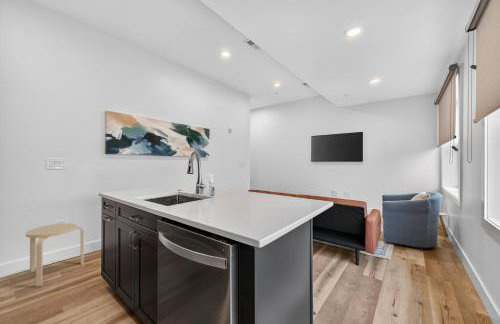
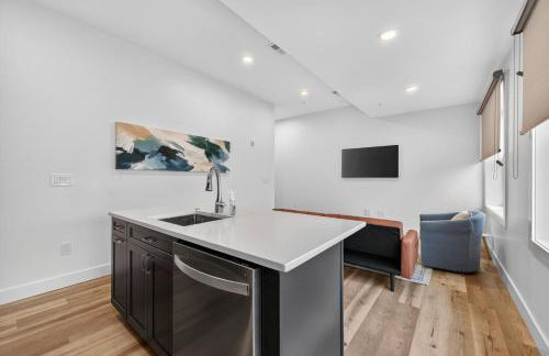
- stool [25,222,85,287]
